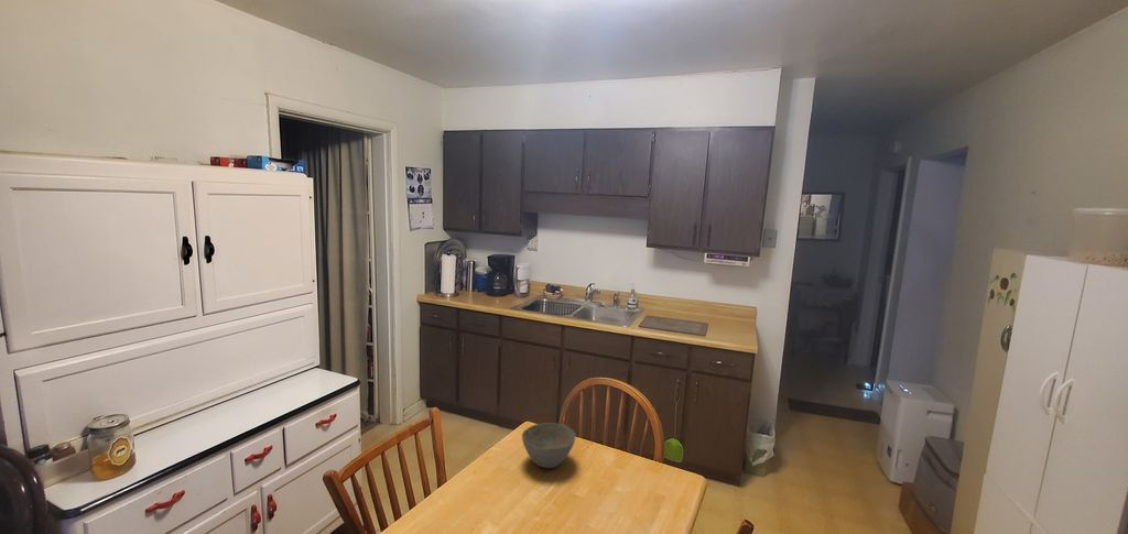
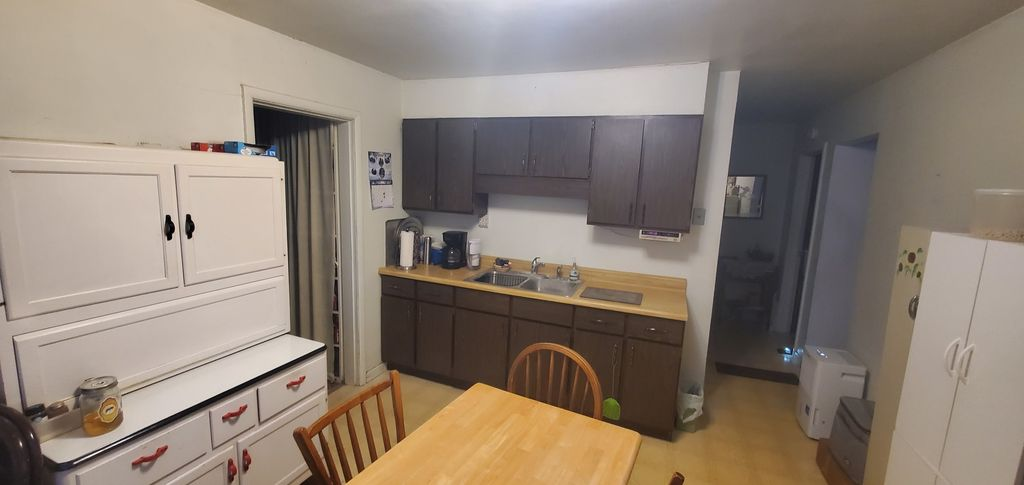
- bowl [521,422,577,469]
